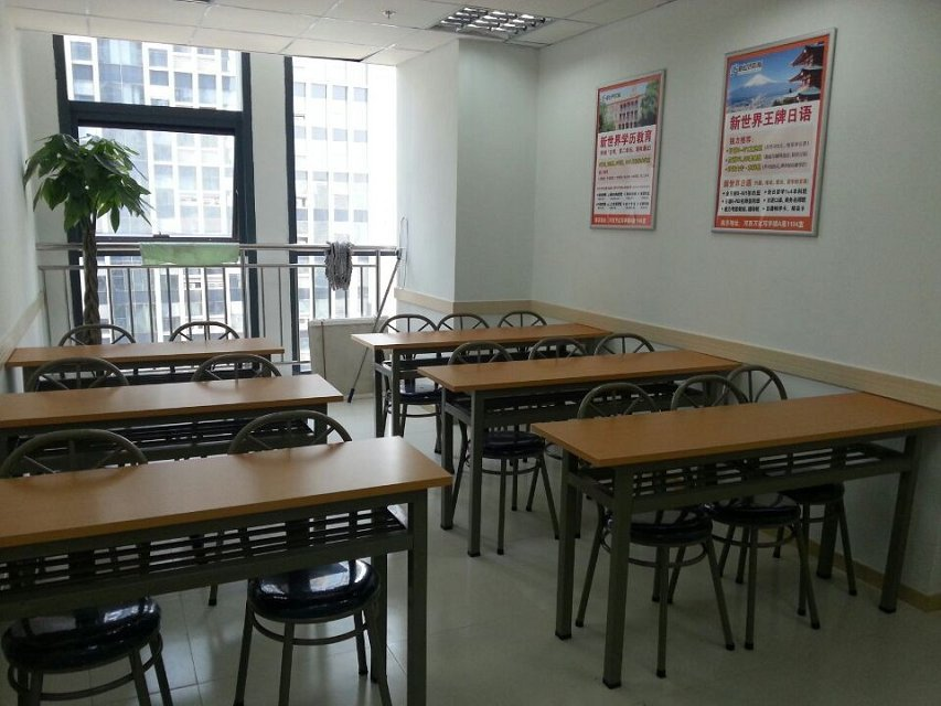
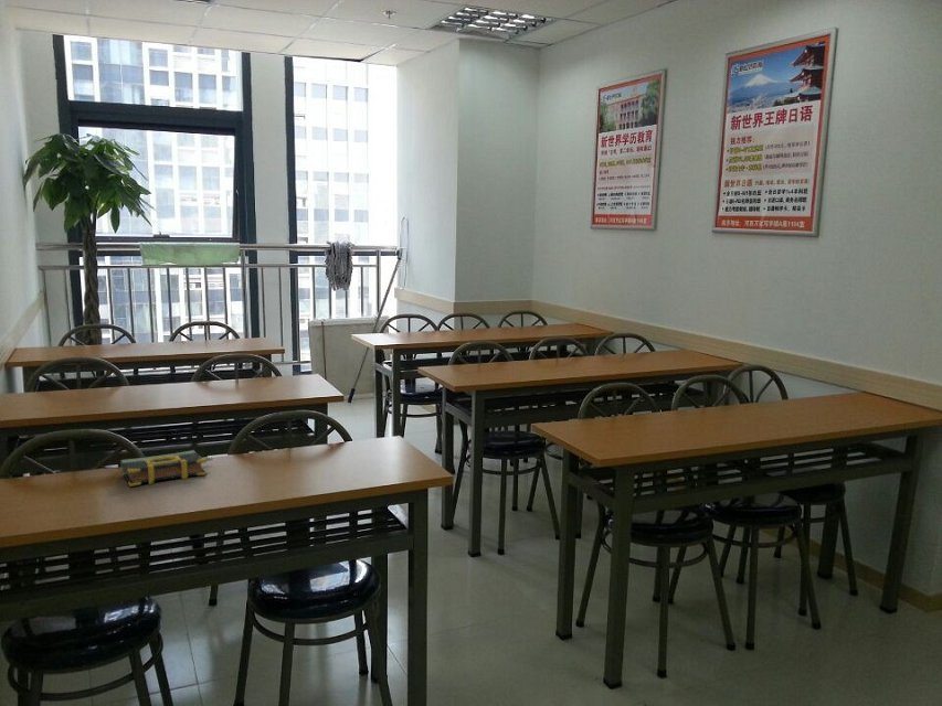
+ book [120,449,214,488]
